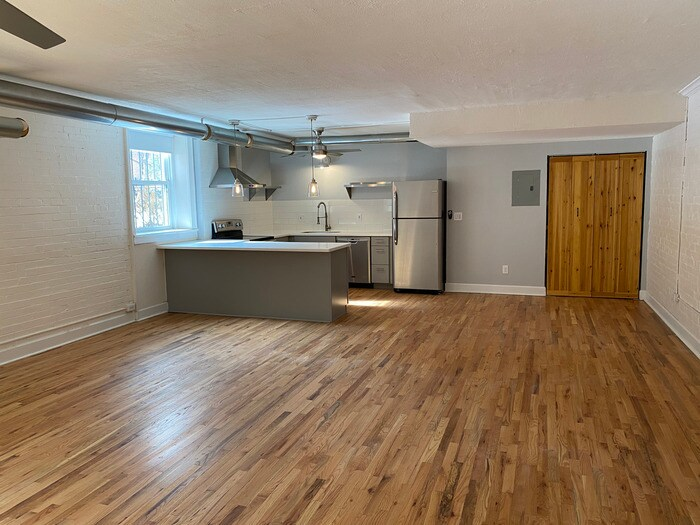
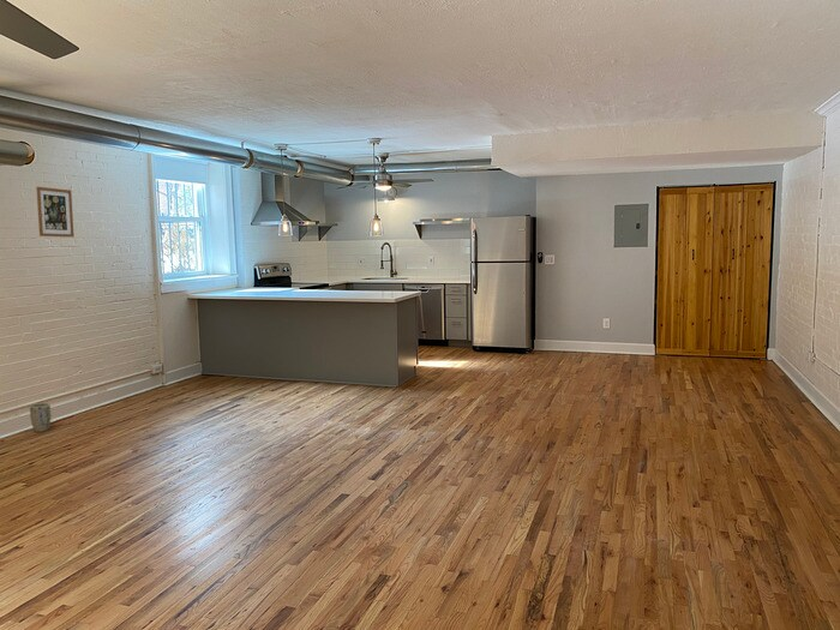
+ wall art [35,186,74,239]
+ plant pot [29,402,52,433]
